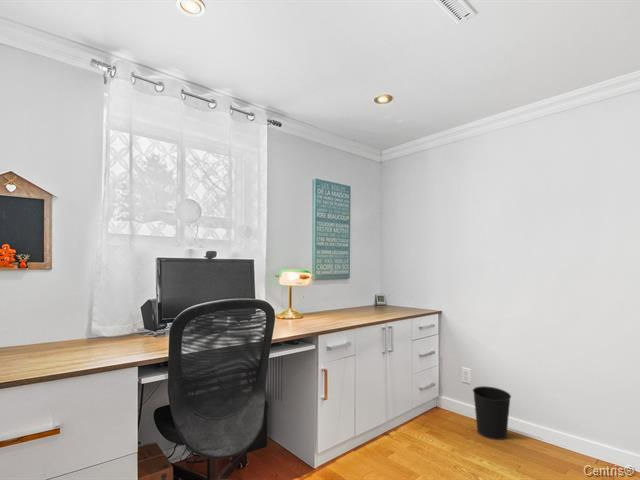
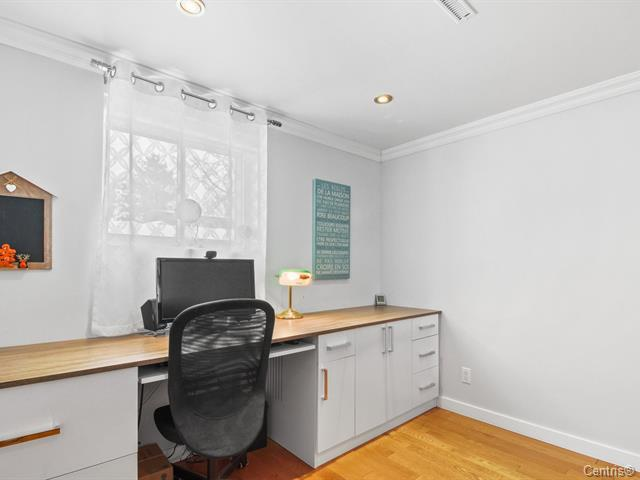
- wastebasket [472,385,512,441]
